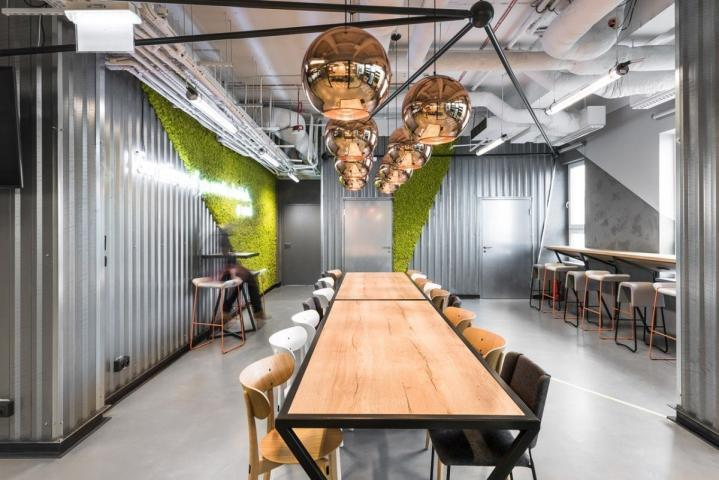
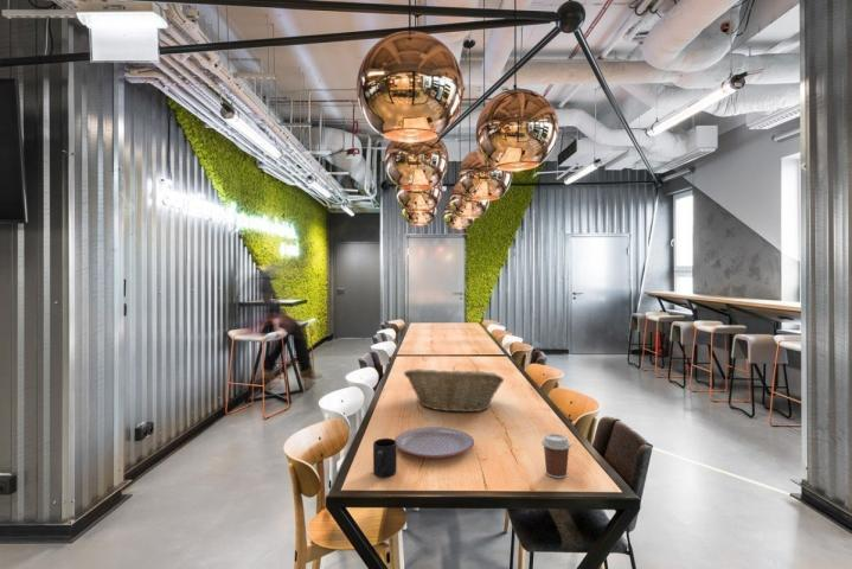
+ fruit basket [403,365,505,414]
+ plate [395,426,475,459]
+ coffee cup [540,433,572,479]
+ mug [372,437,398,478]
